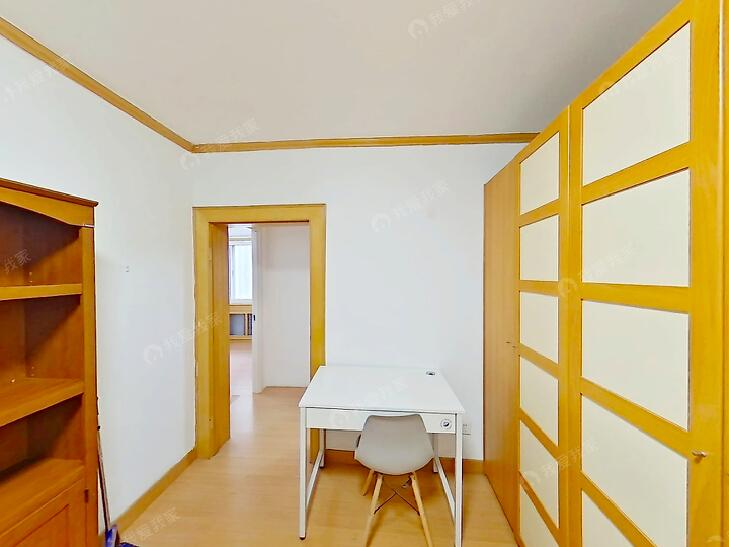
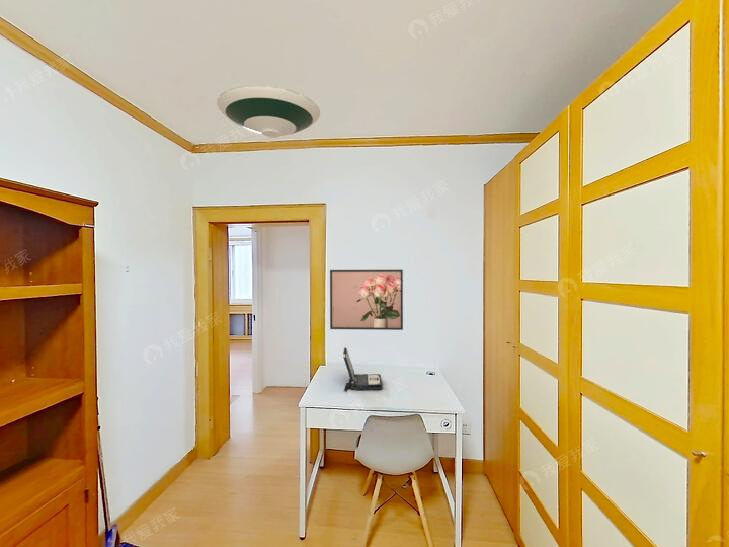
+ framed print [329,269,404,331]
+ laptop [342,346,384,392]
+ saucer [216,84,321,139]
